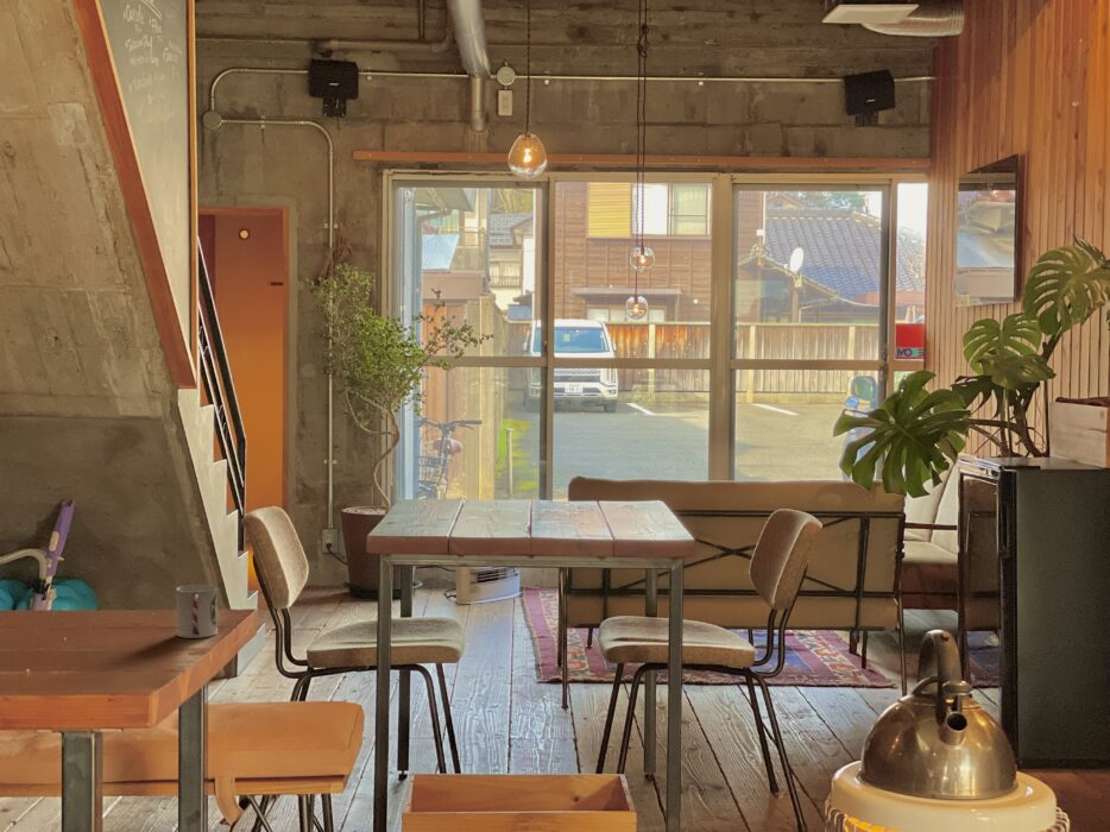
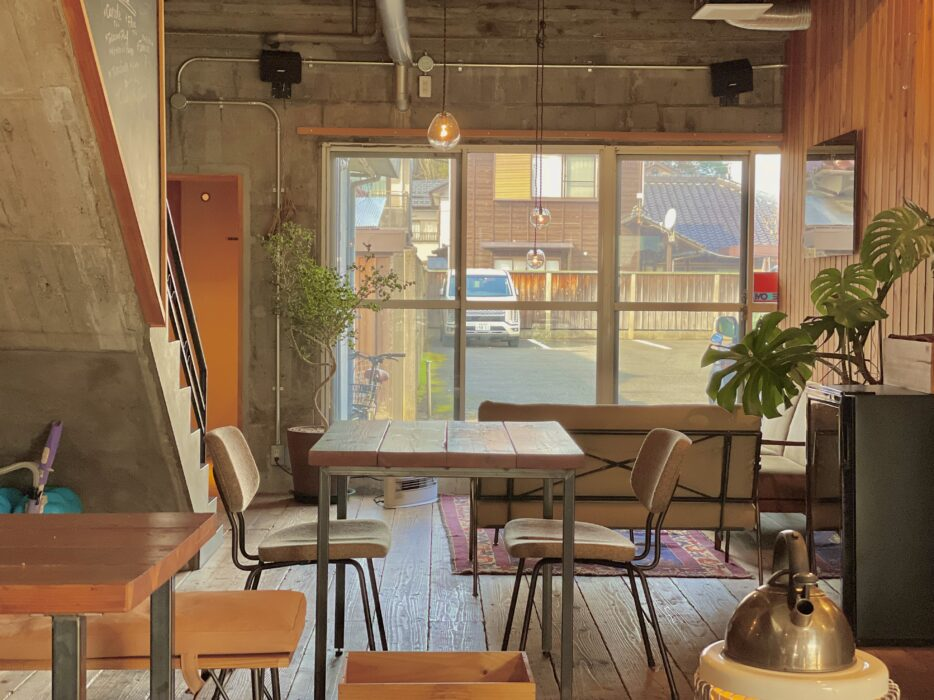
- cup [175,584,219,639]
